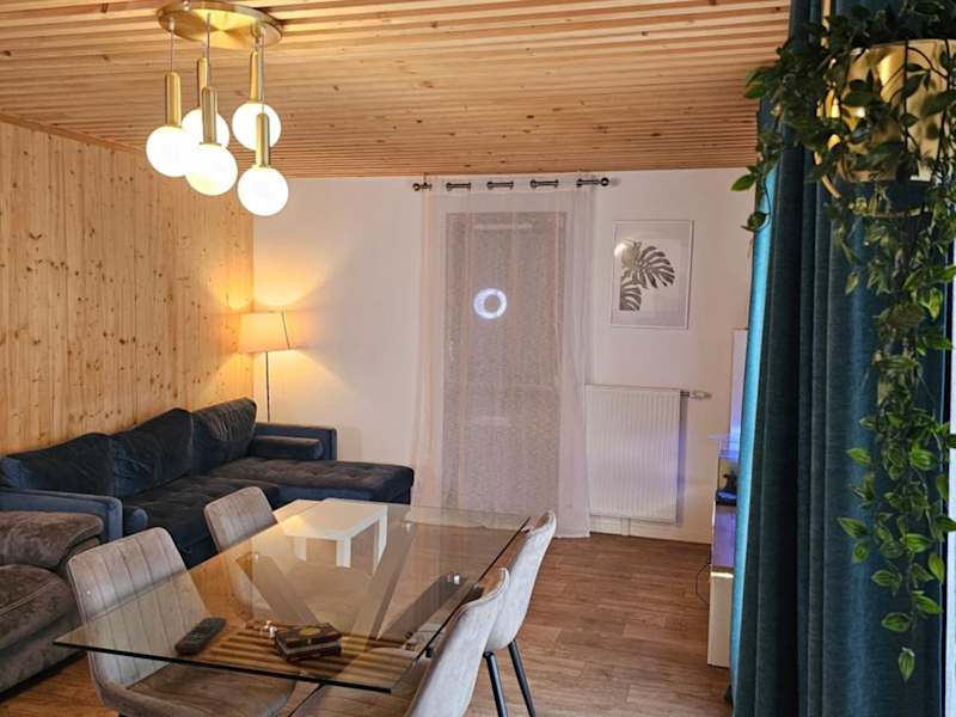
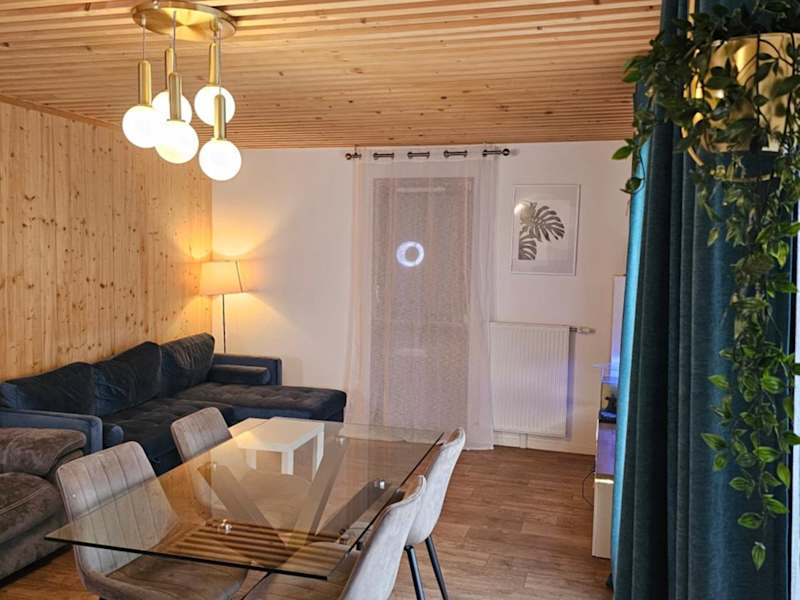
- remote control [173,617,227,654]
- book [274,621,343,663]
